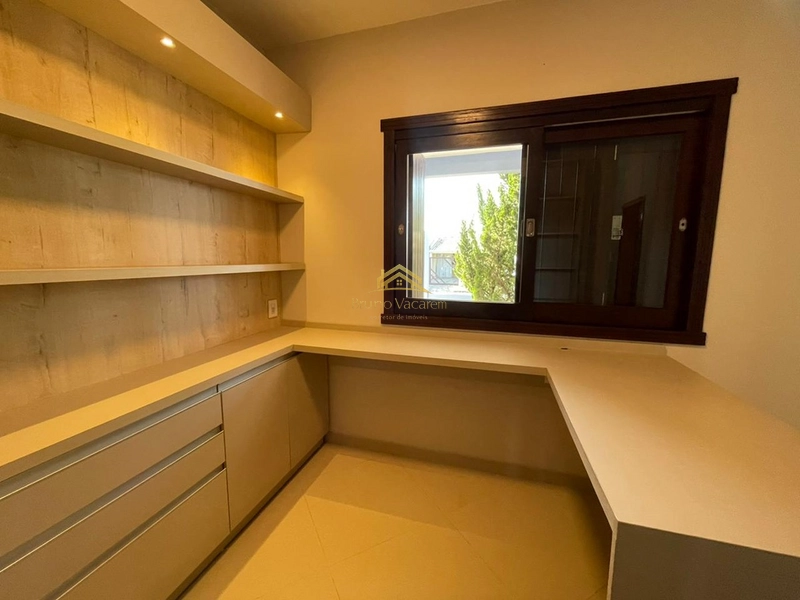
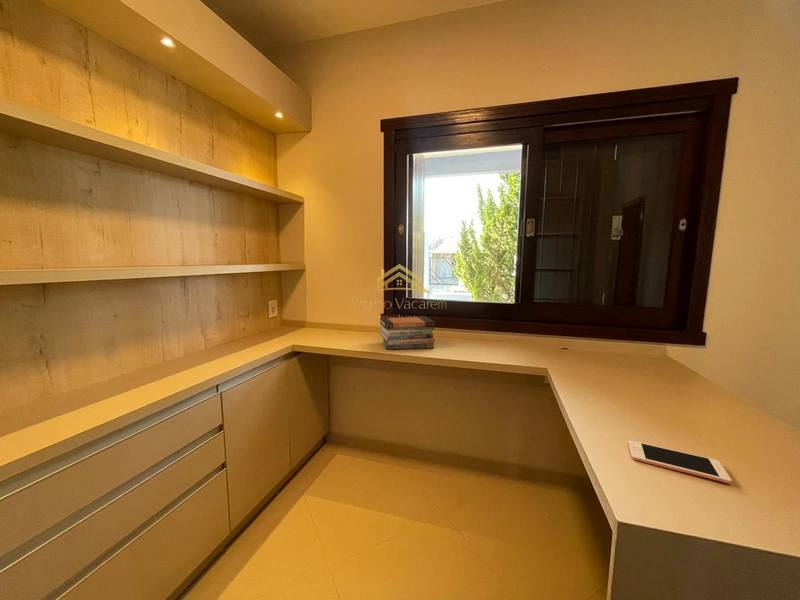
+ book stack [379,316,436,350]
+ cell phone [627,439,733,485]
